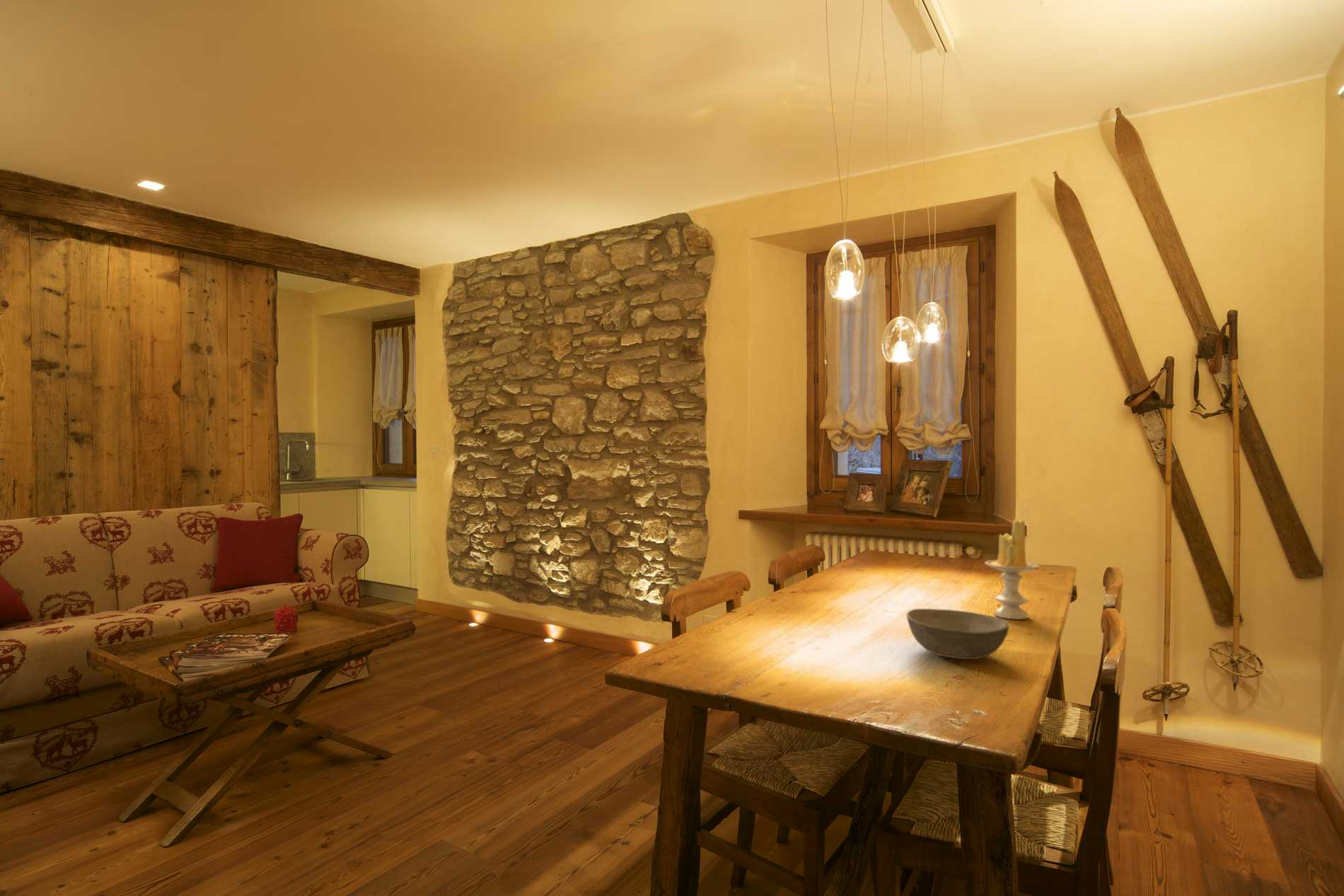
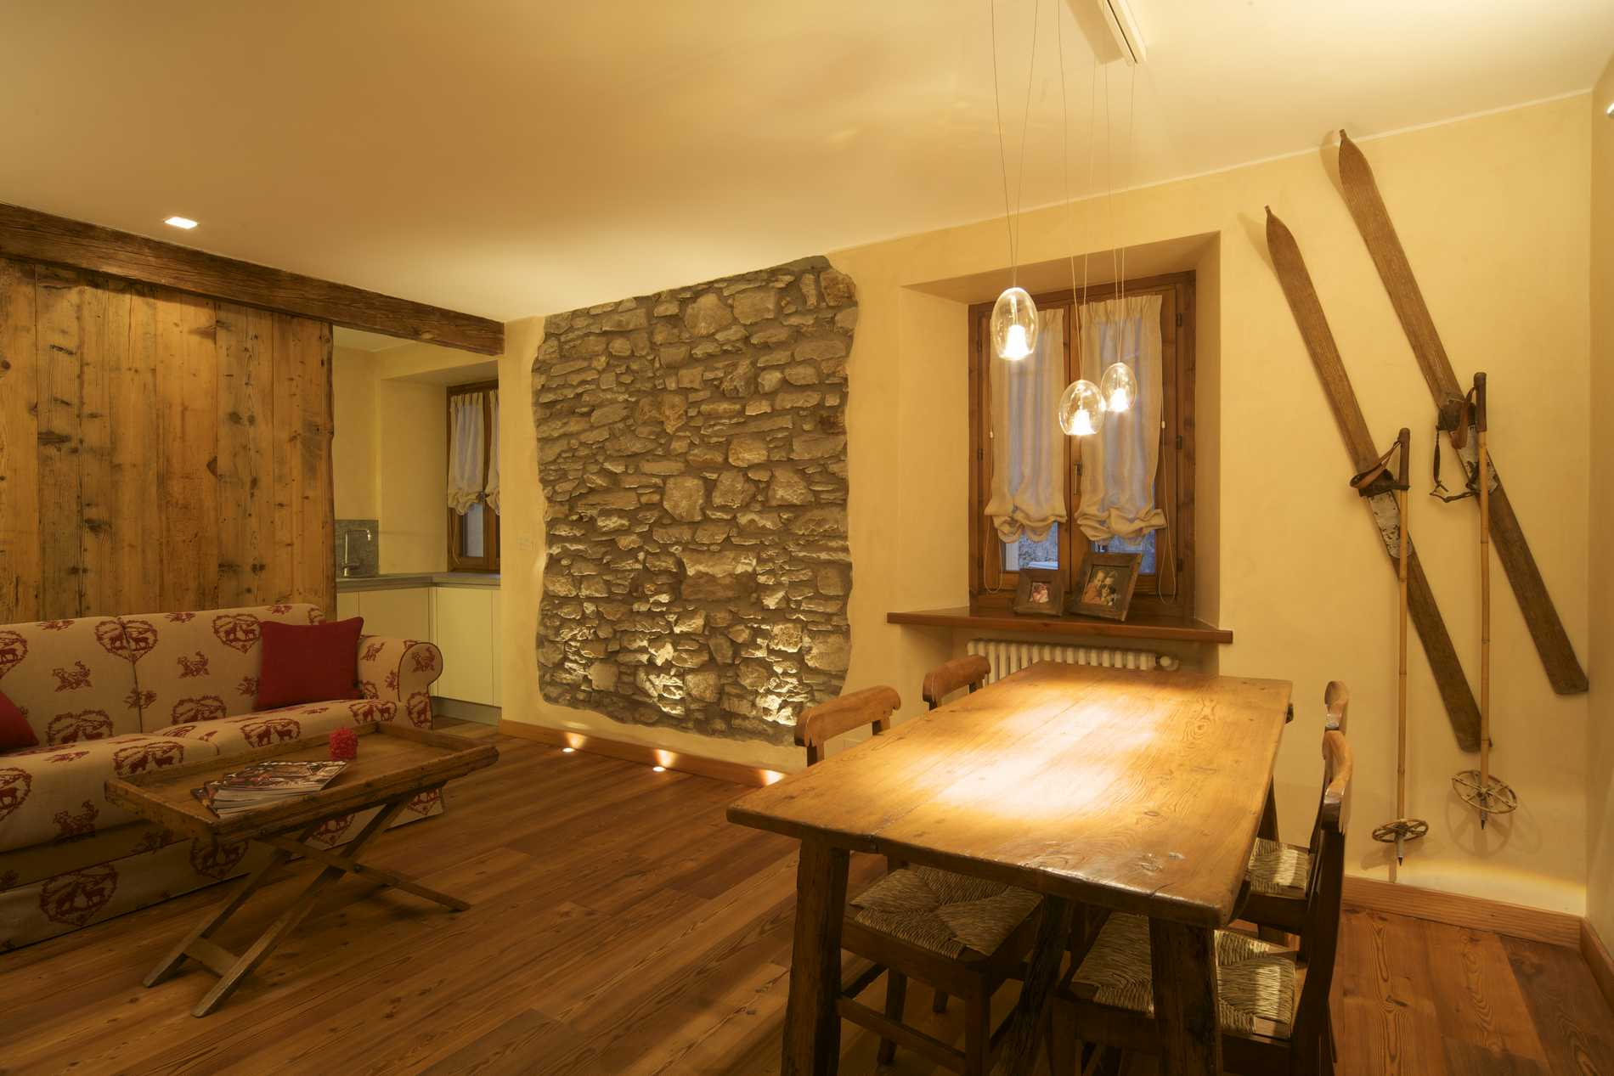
- bowl [905,608,1010,660]
- candle [984,519,1040,620]
